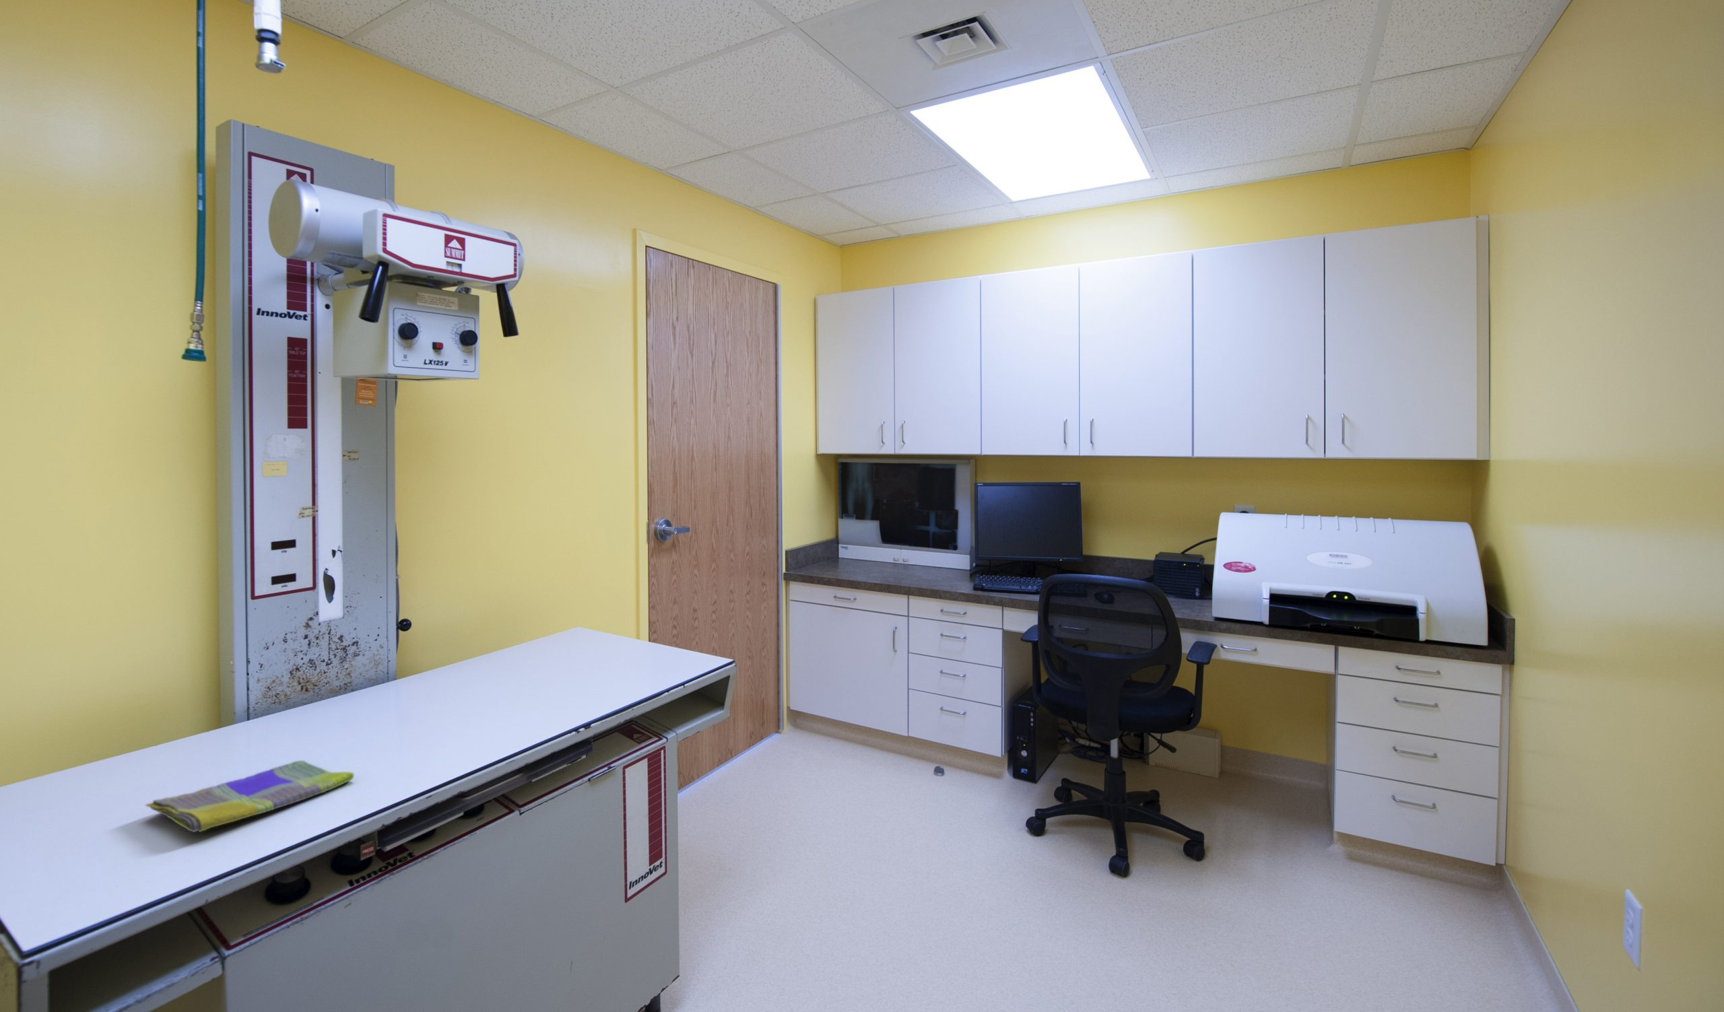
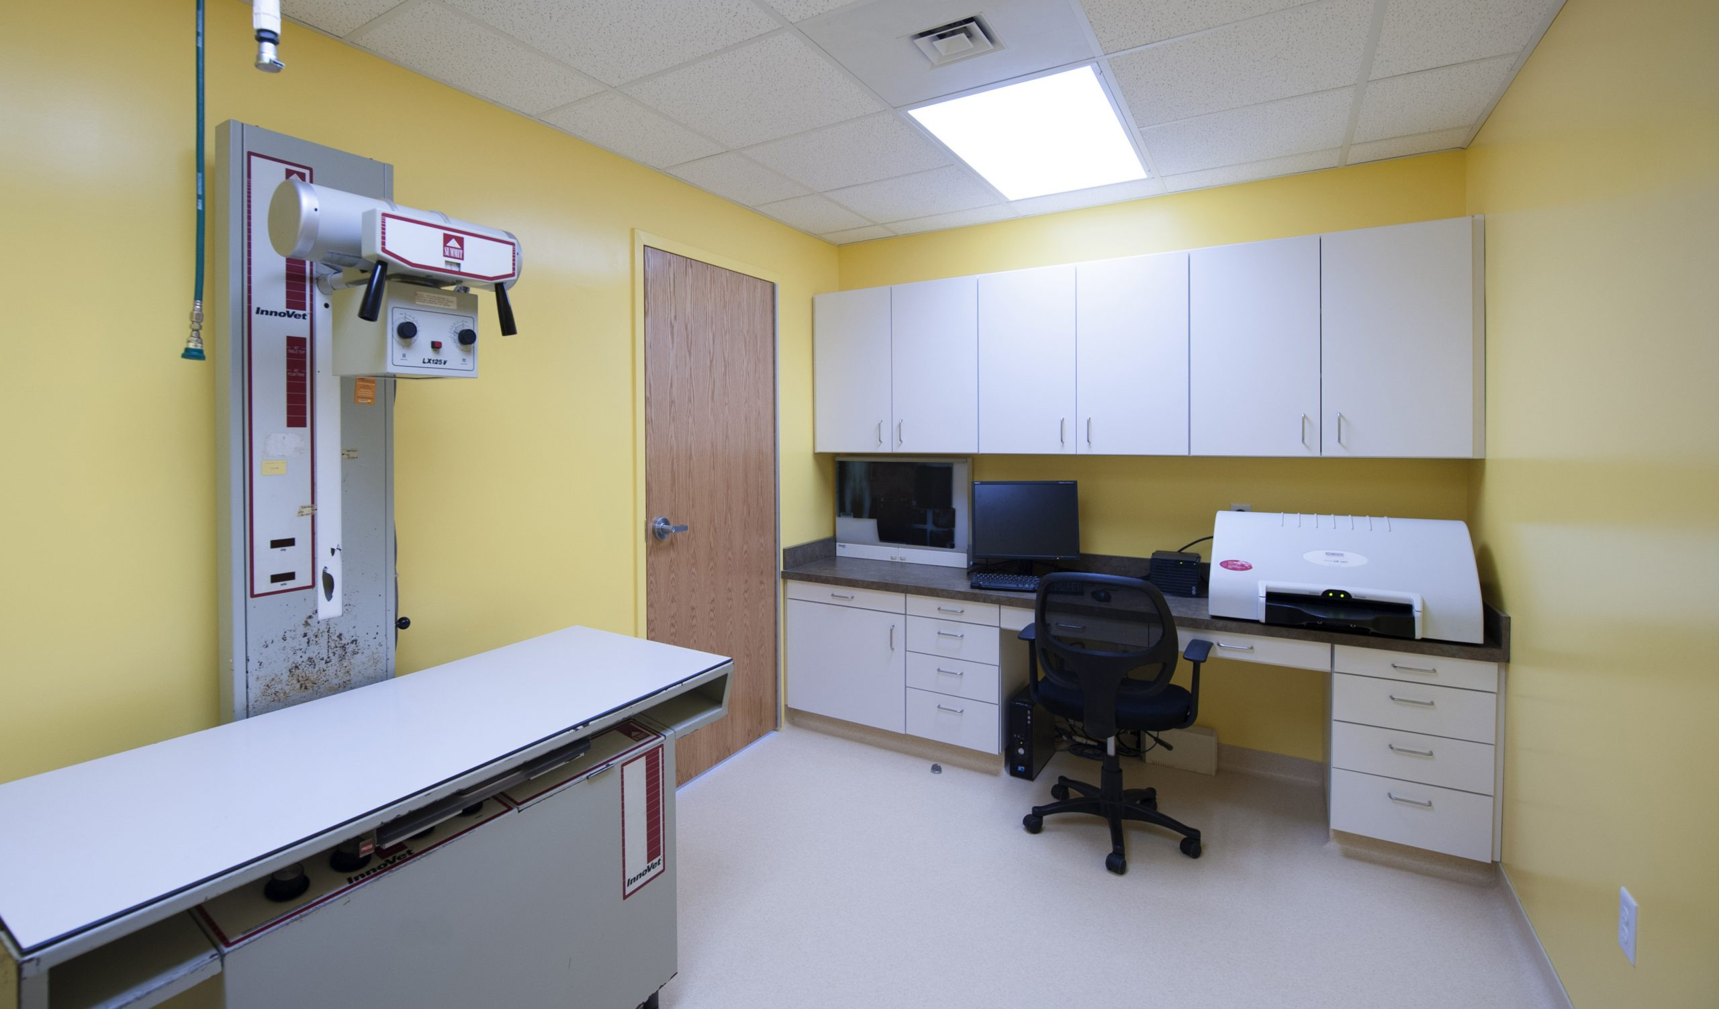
- dish towel [145,759,354,832]
